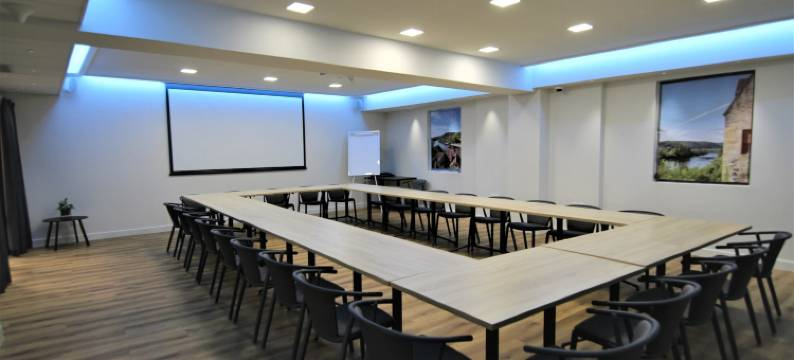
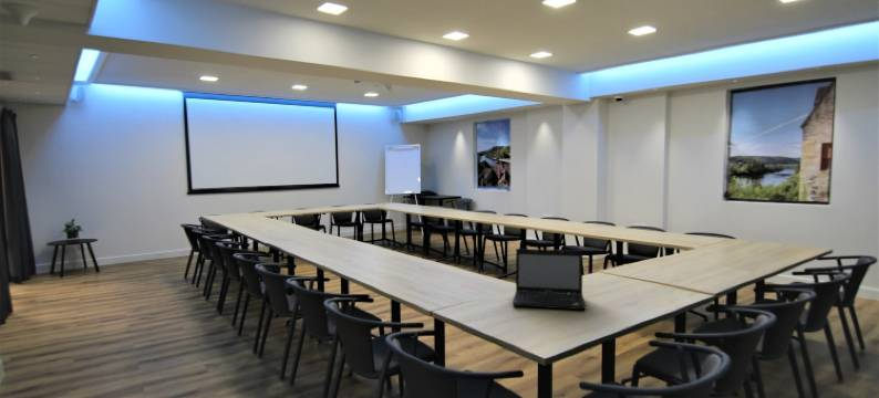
+ laptop [511,248,587,311]
